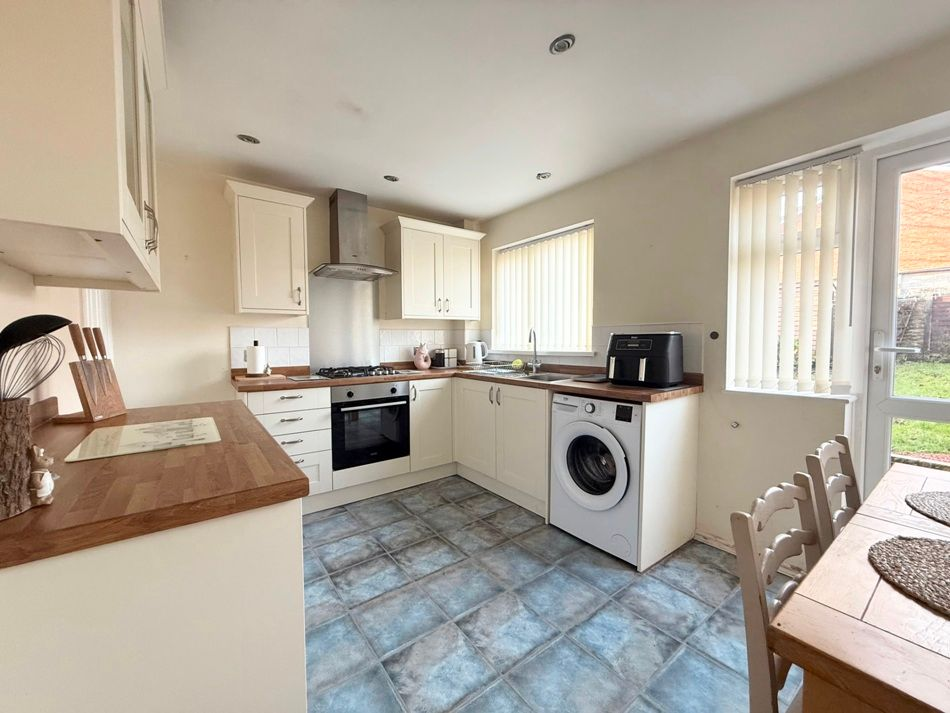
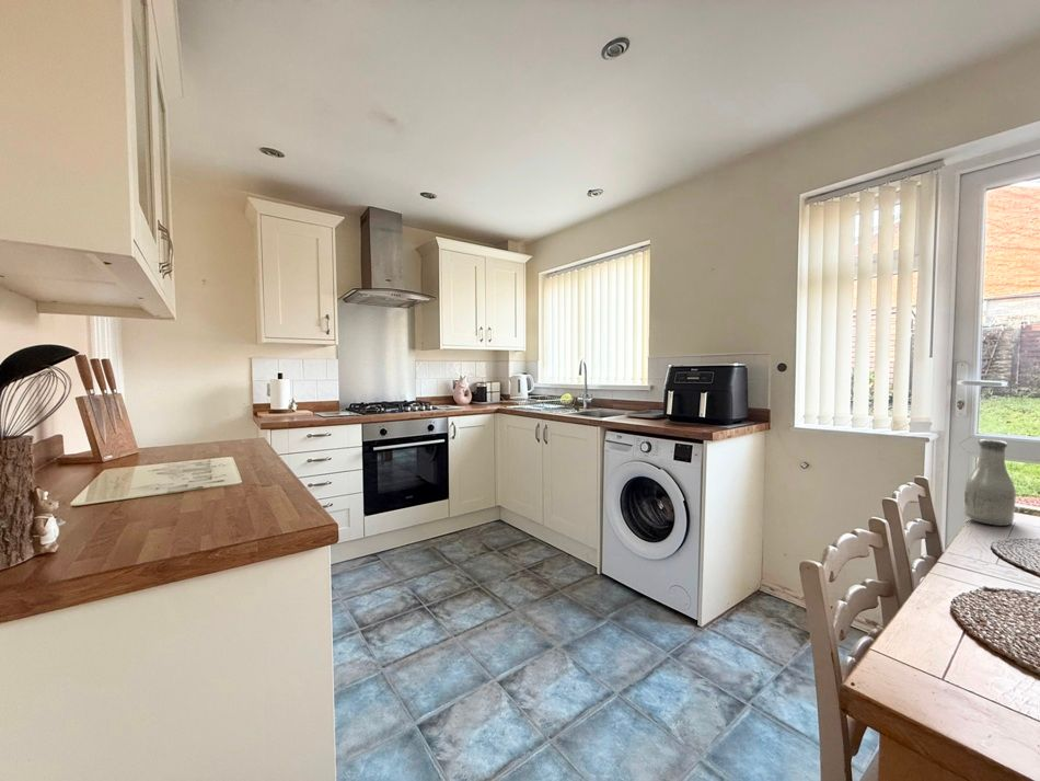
+ bottle [962,438,1017,527]
